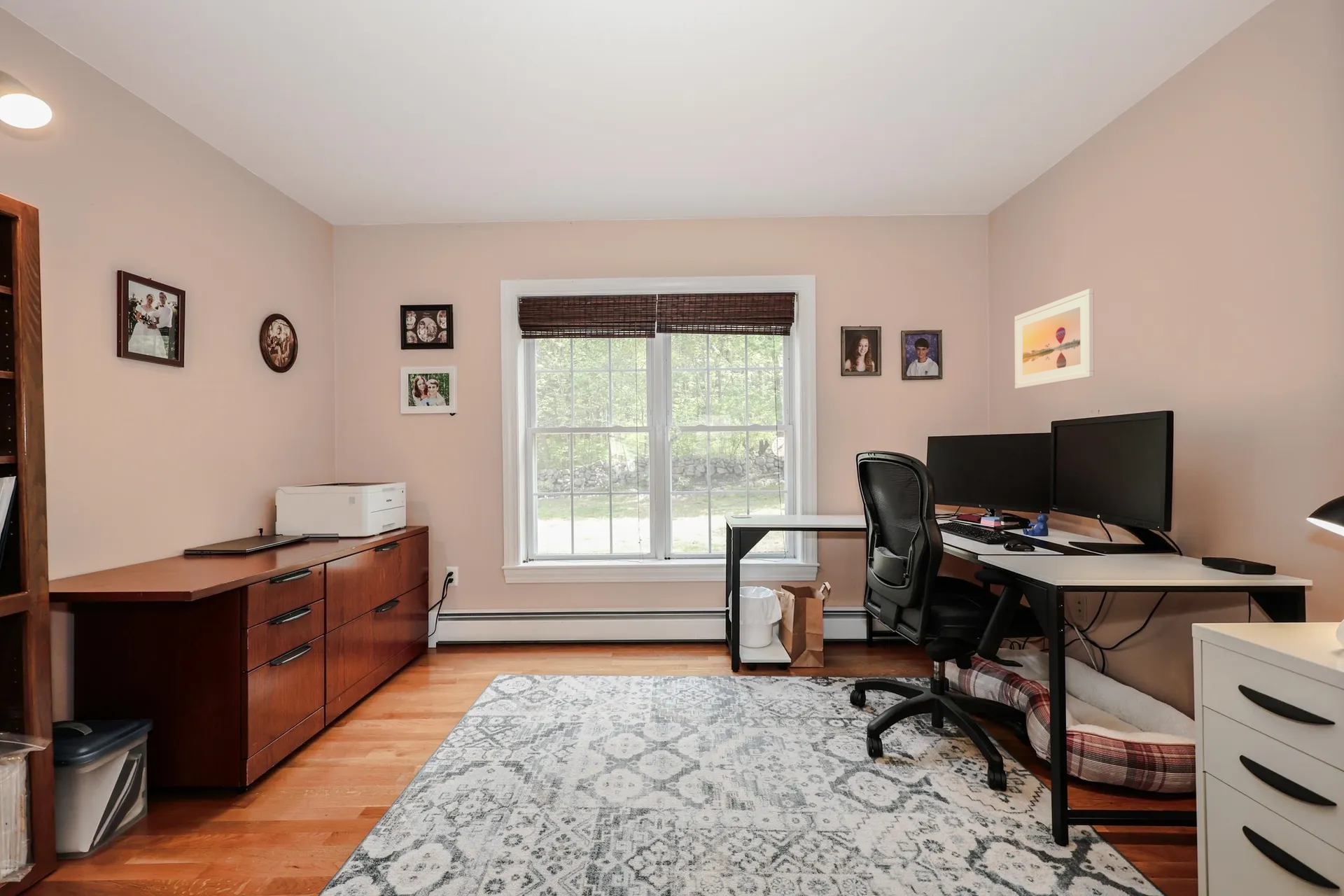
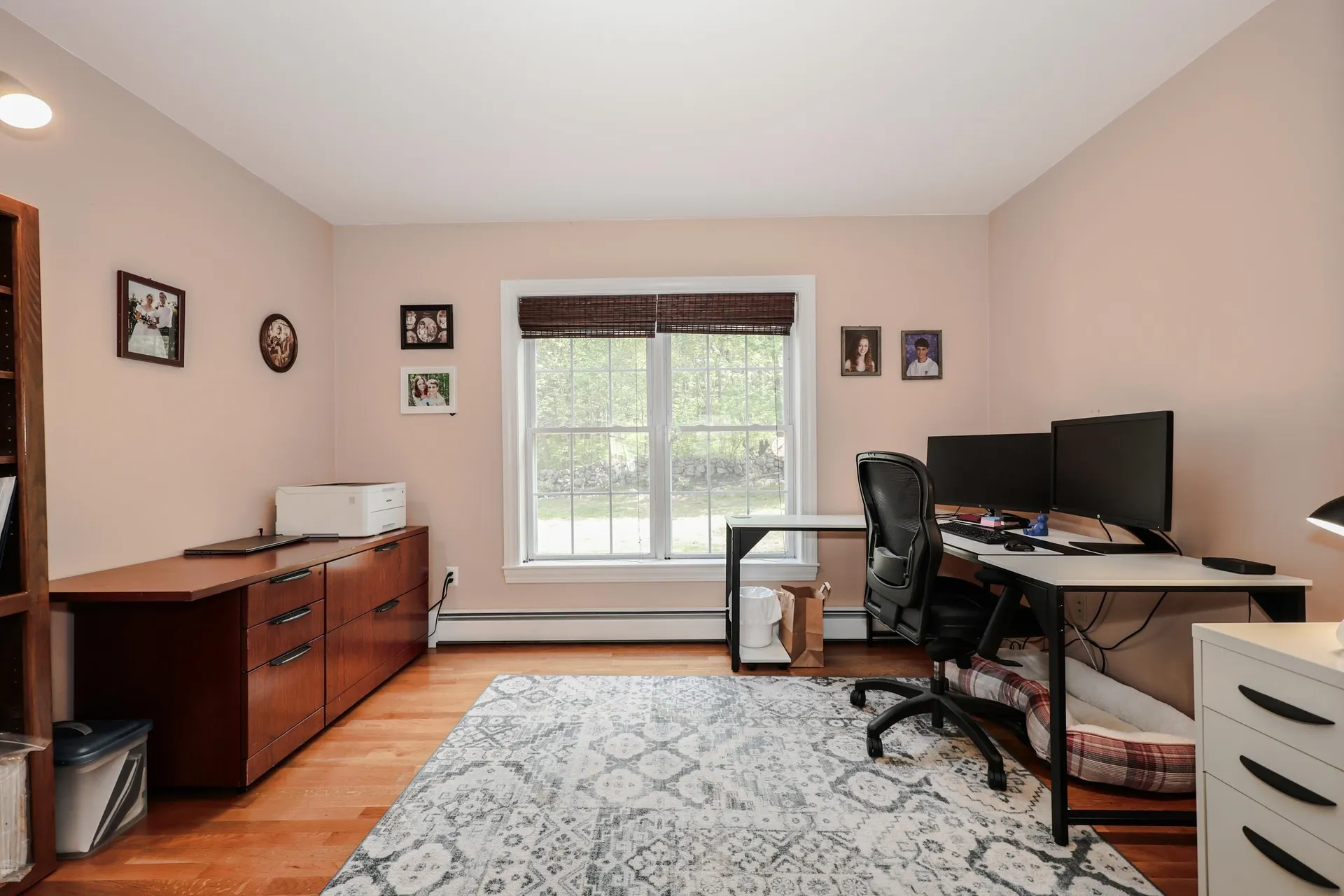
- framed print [1014,288,1095,389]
